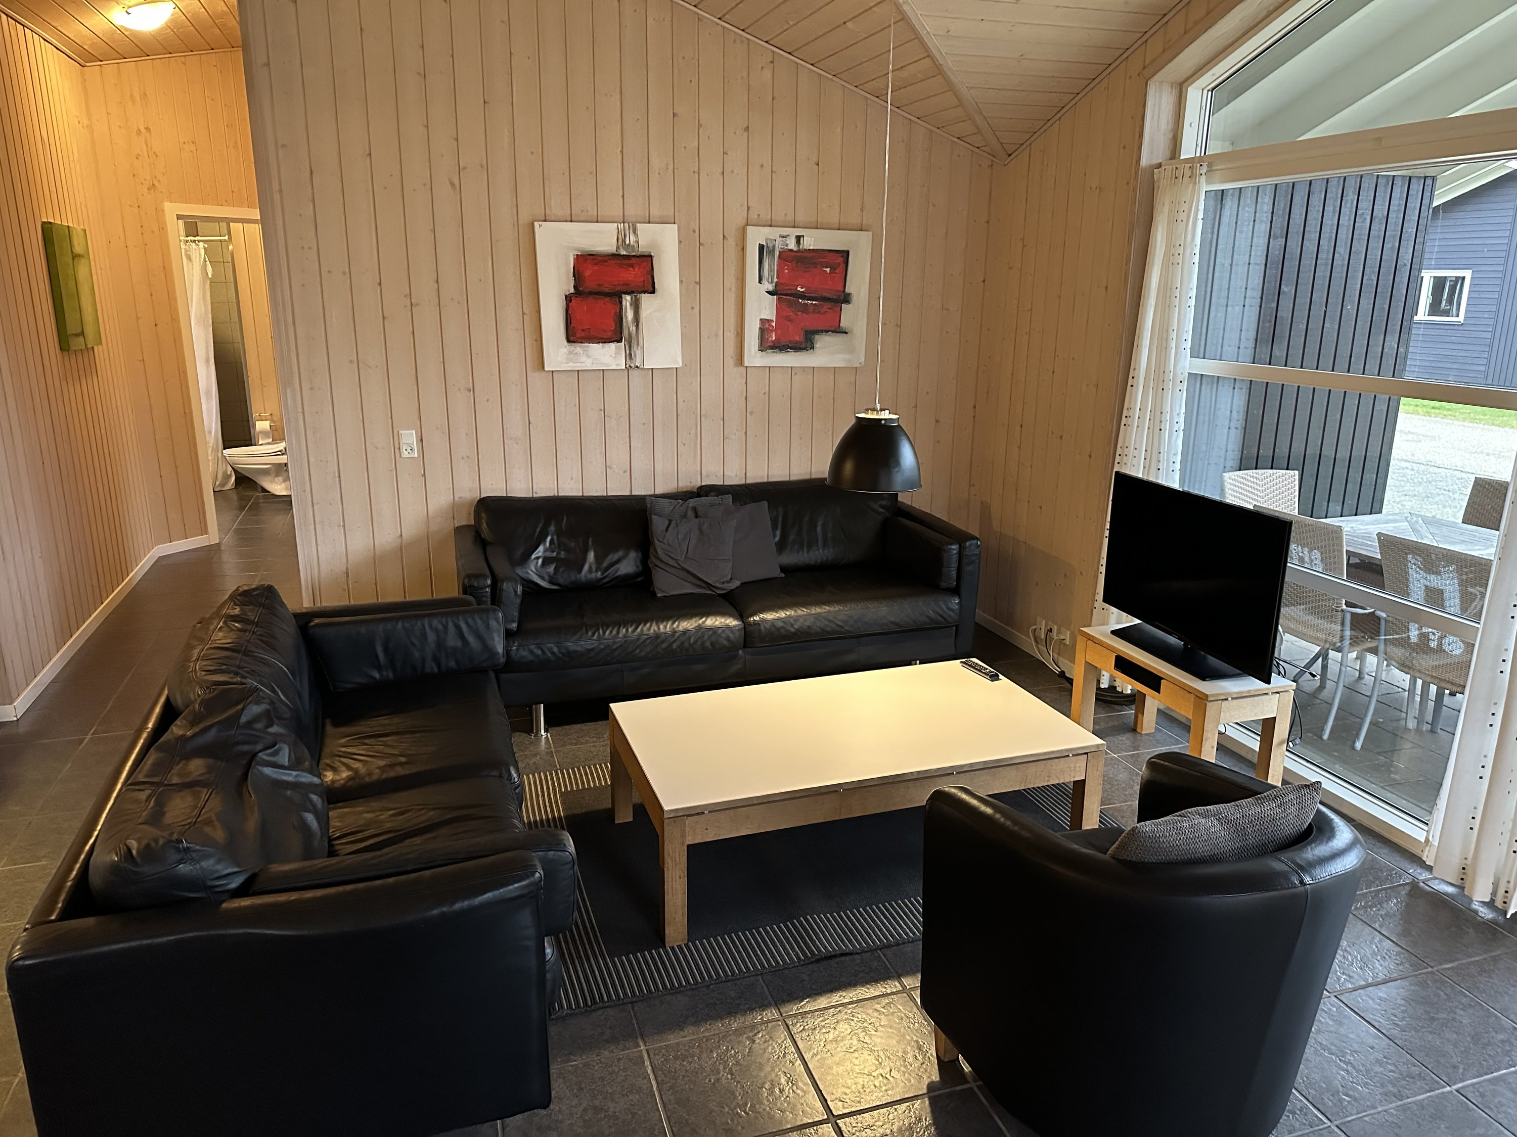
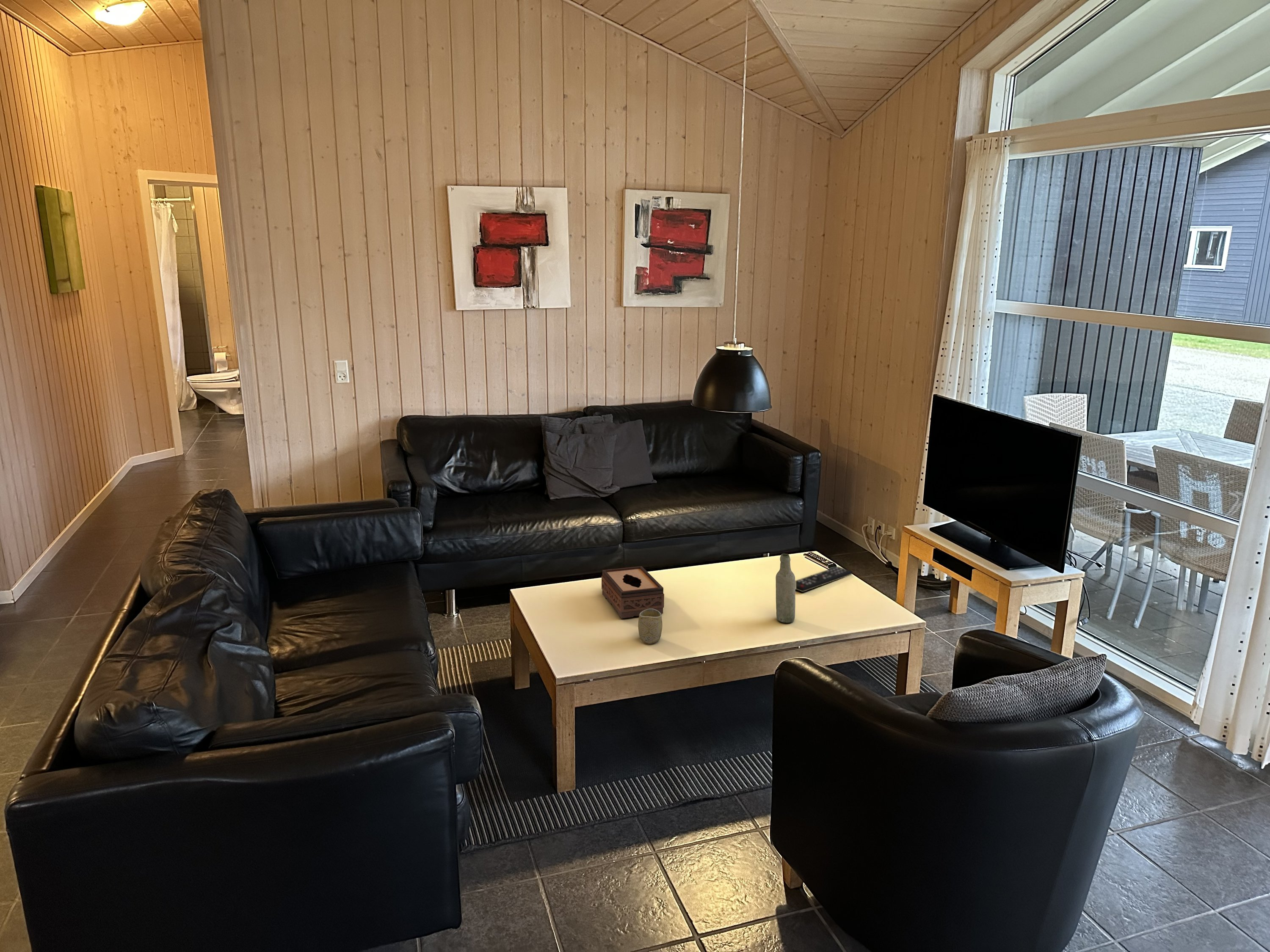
+ bottle [775,553,796,623]
+ cup [638,608,663,644]
+ remote control [795,566,853,592]
+ tissue box [601,566,665,619]
